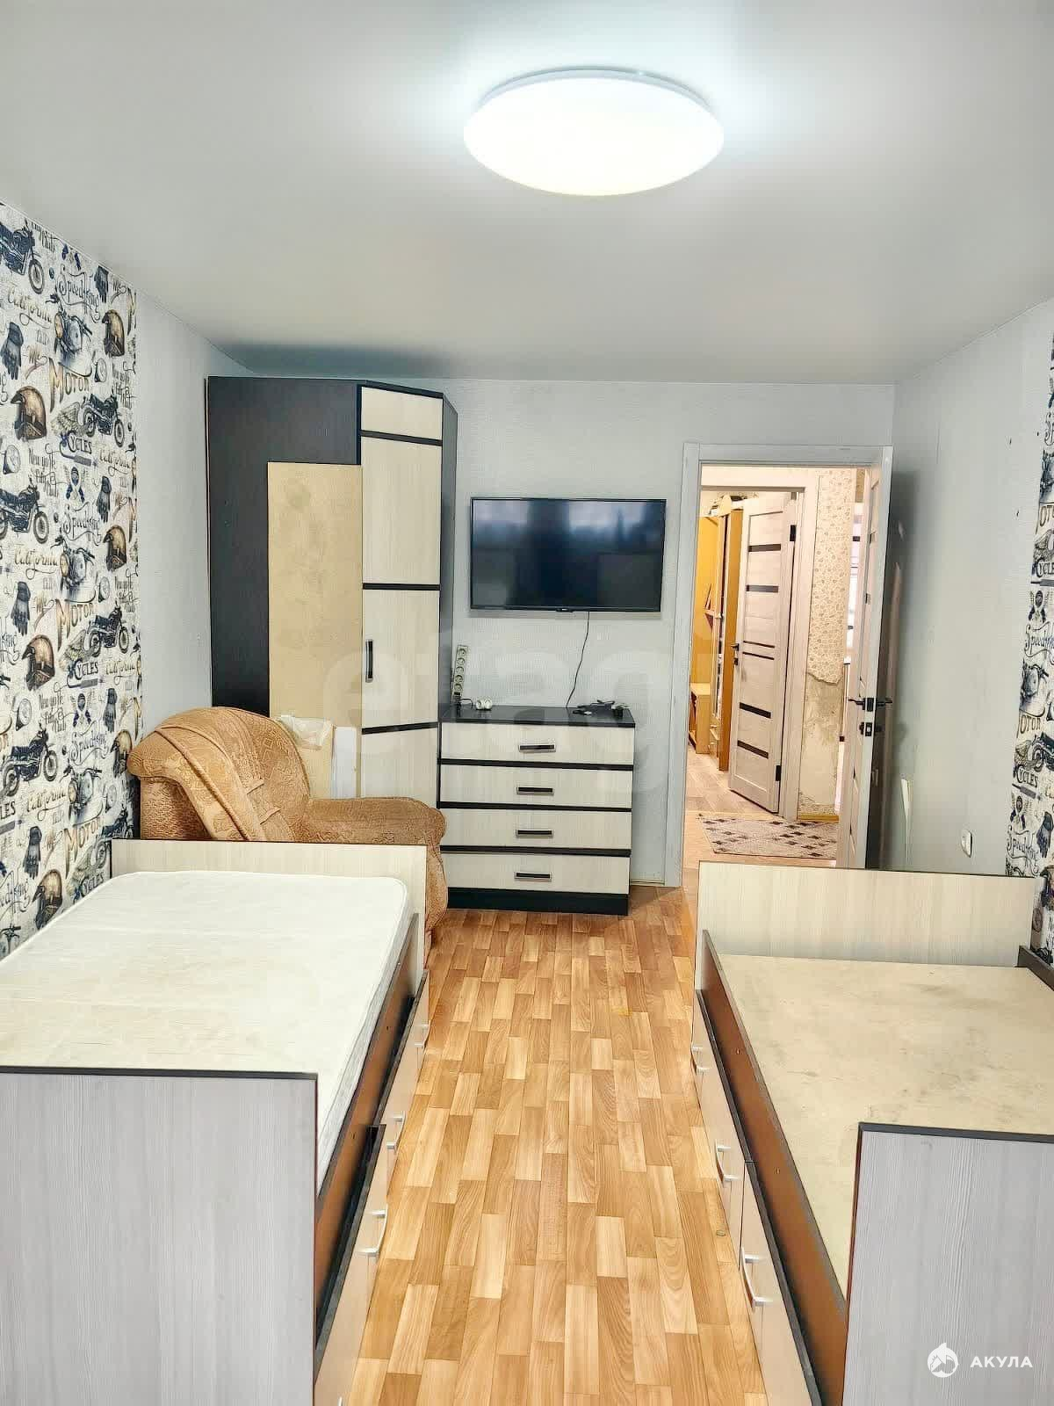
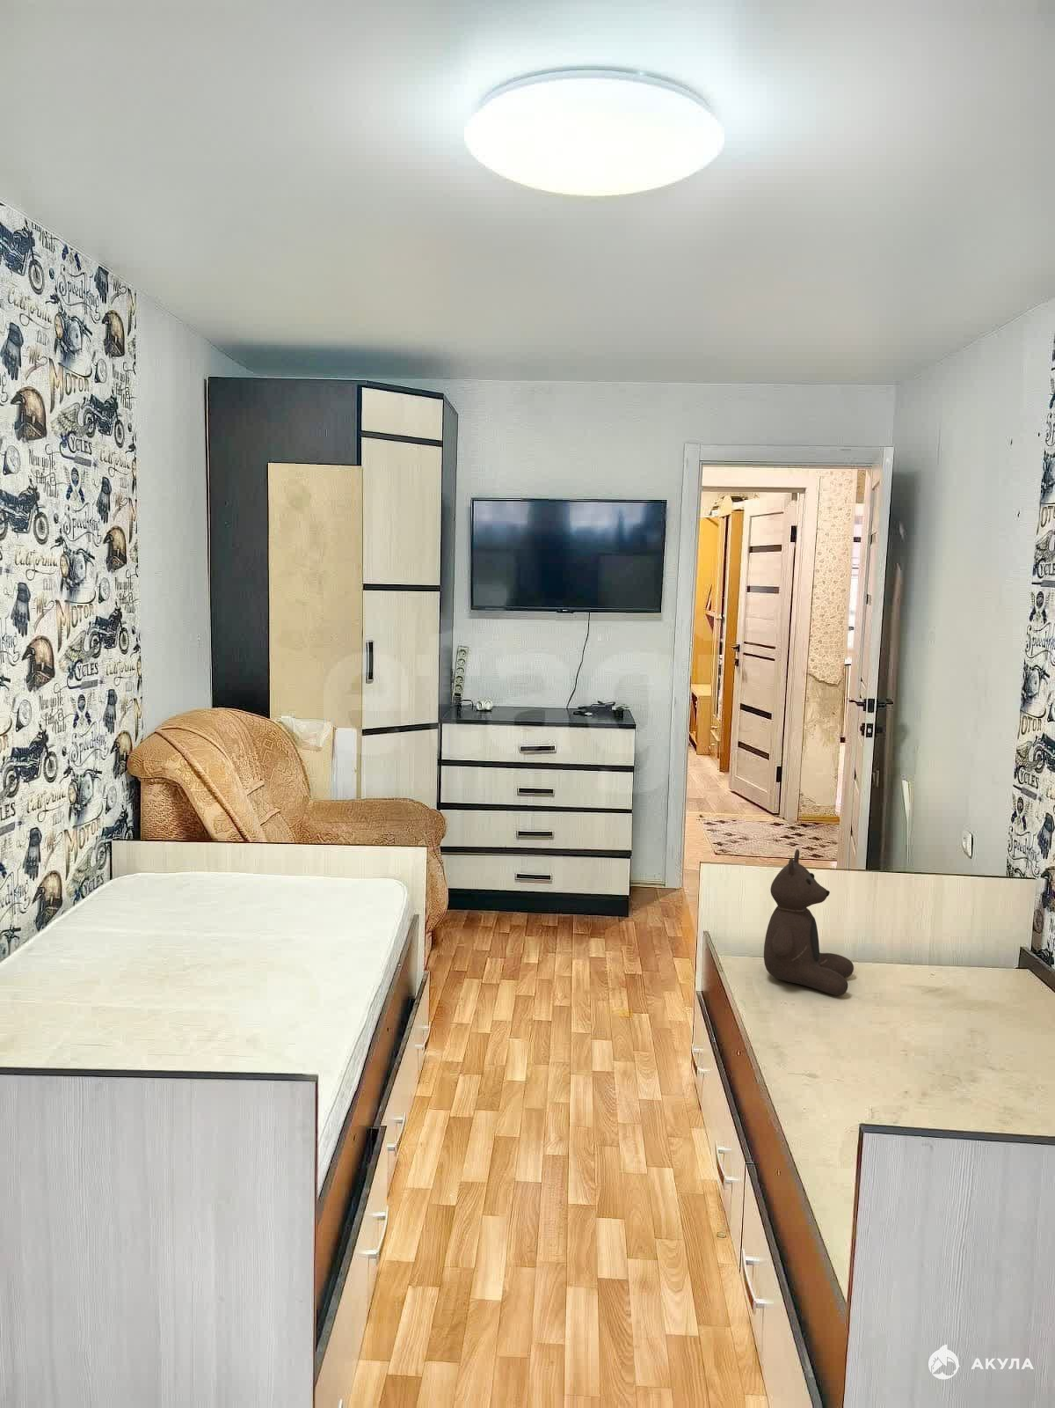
+ teddy bear [764,848,854,997]
